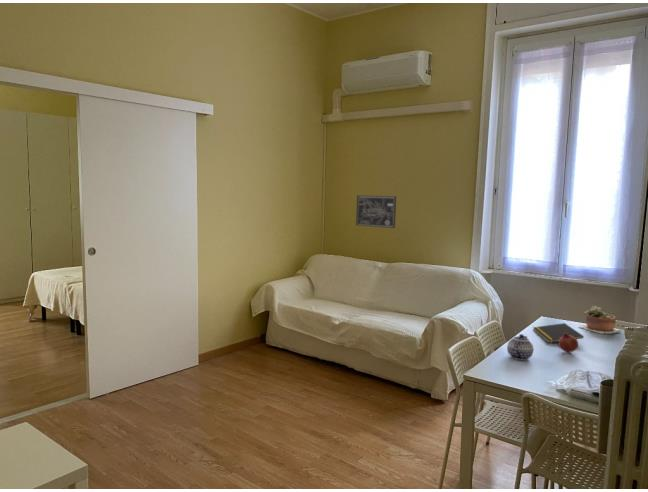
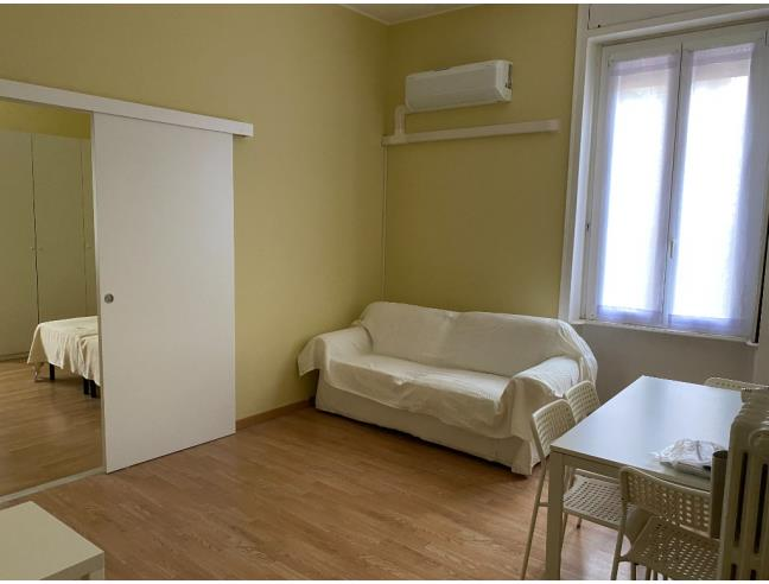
- succulent plant [577,305,622,335]
- fruit [558,332,579,353]
- teapot [506,333,534,361]
- wall art [355,194,397,229]
- notepad [532,322,585,344]
